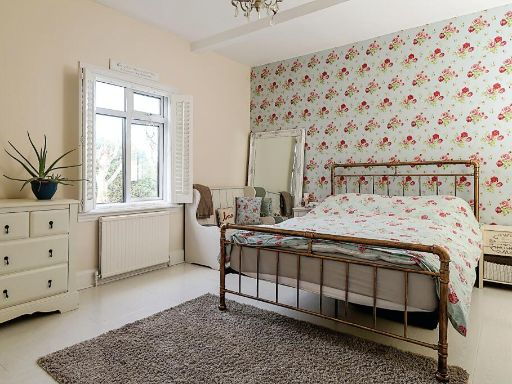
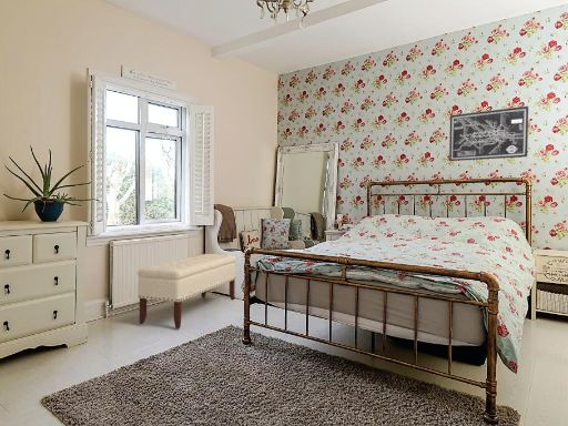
+ wall art [448,105,529,162]
+ bench [136,253,237,331]
